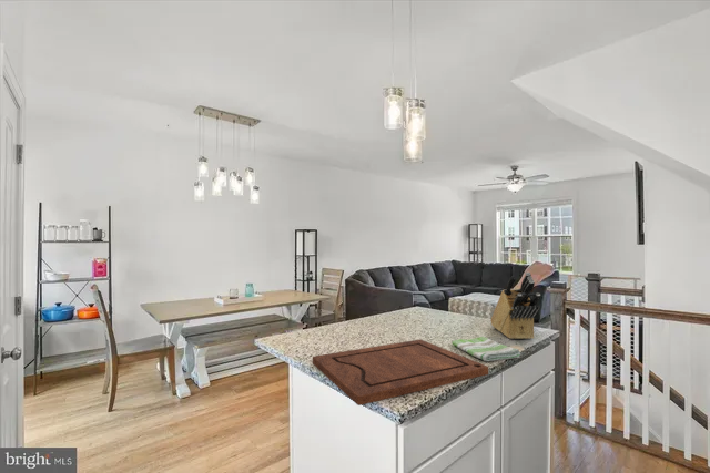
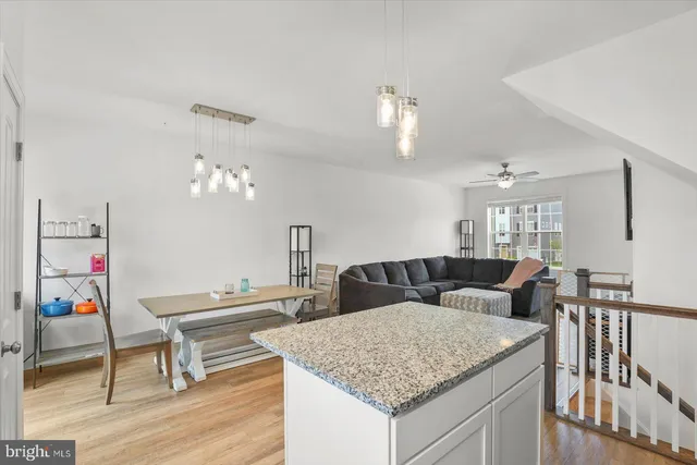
- knife block [489,271,541,340]
- cutting board [312,338,489,407]
- dish towel [450,336,521,362]
